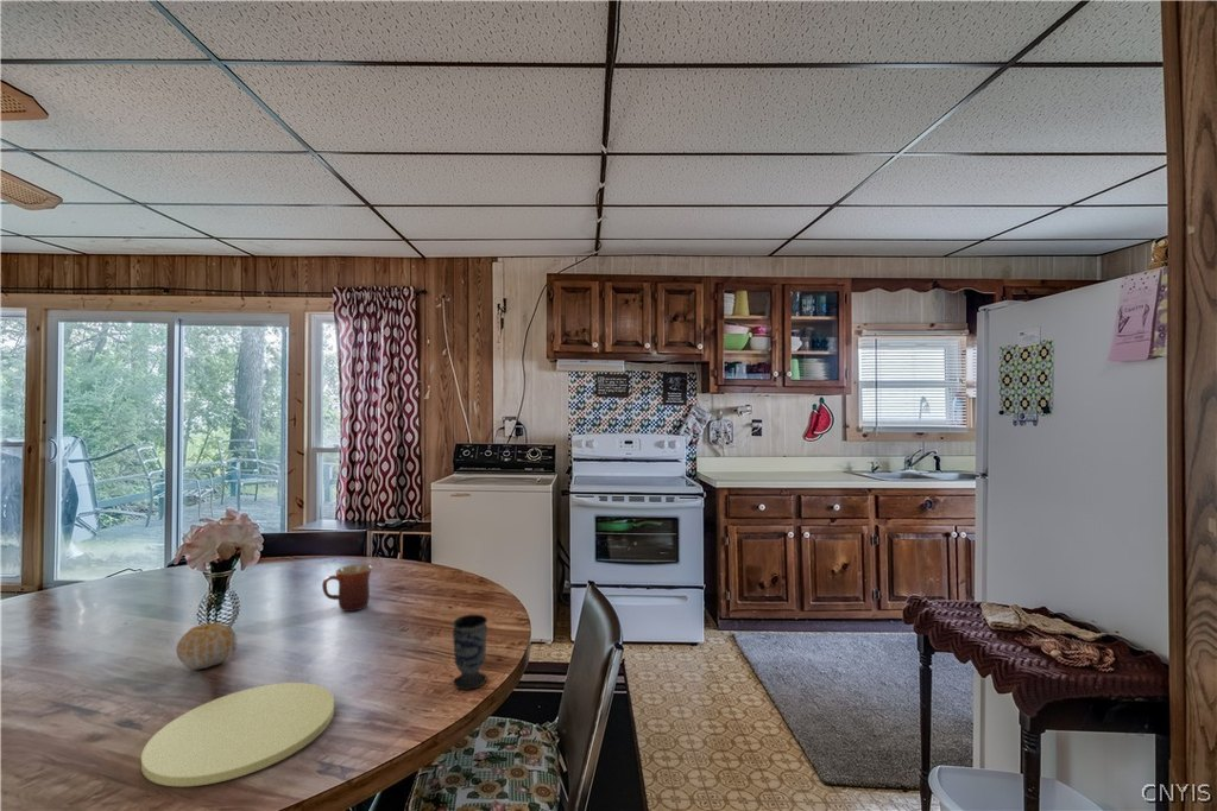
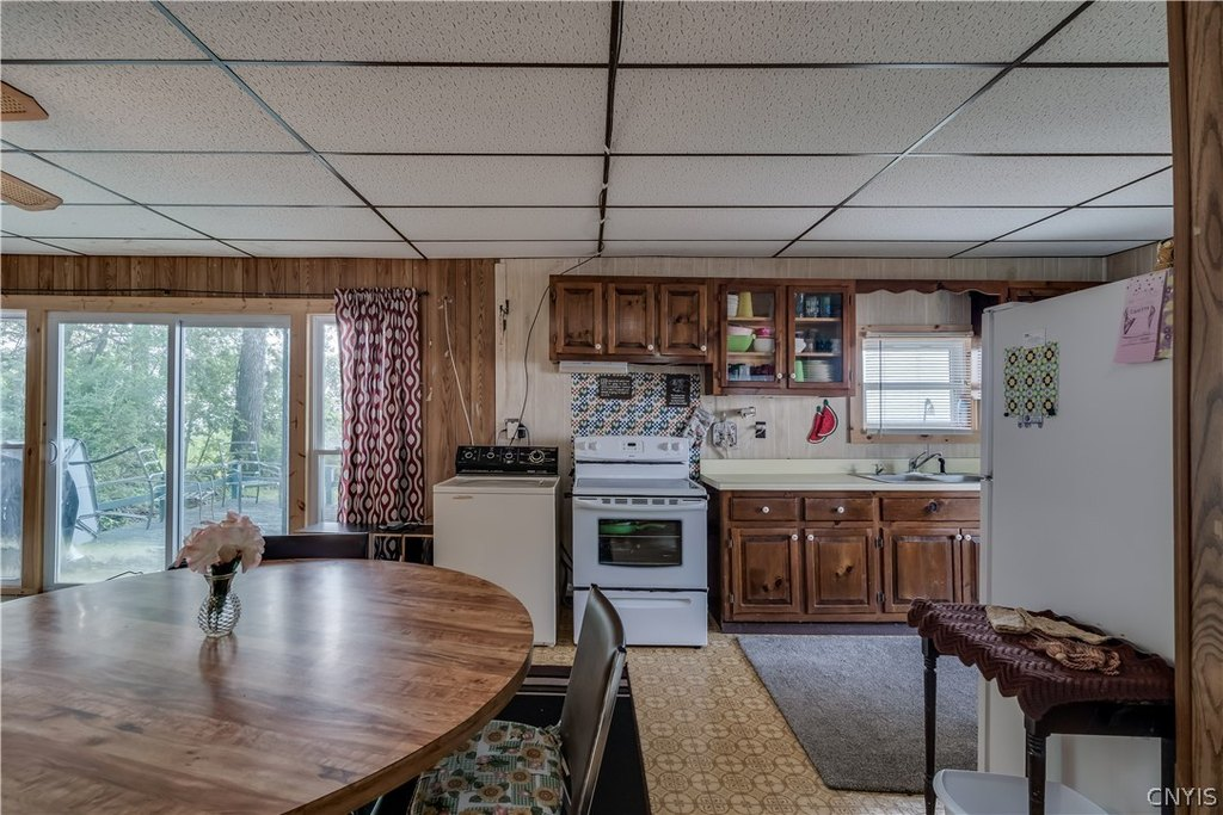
- mug [321,563,373,613]
- fruit [176,622,235,671]
- plate [140,682,335,787]
- cup [452,614,488,691]
